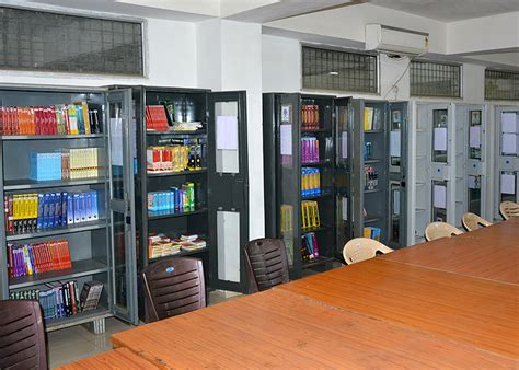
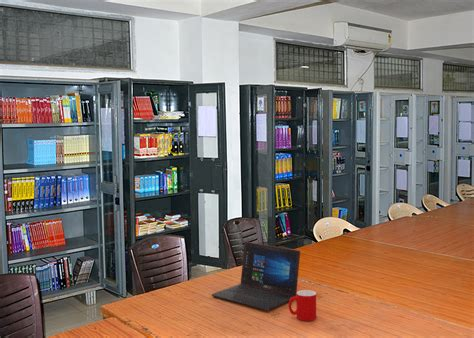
+ laptop [210,241,301,311]
+ cup [288,289,317,322]
